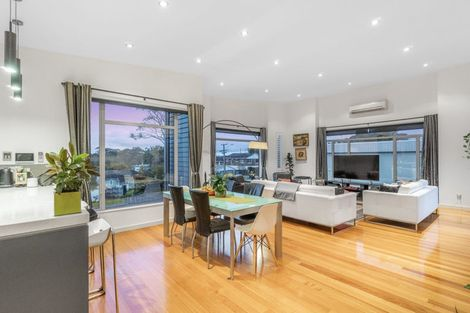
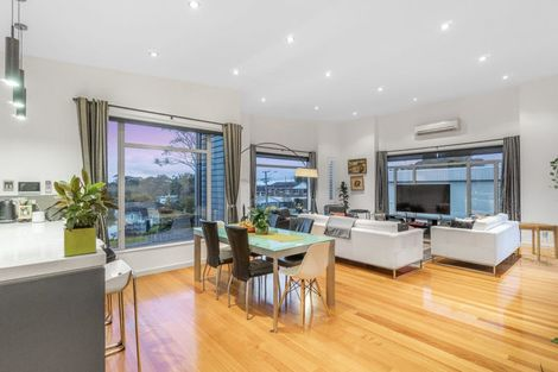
+ side table [514,222,558,261]
